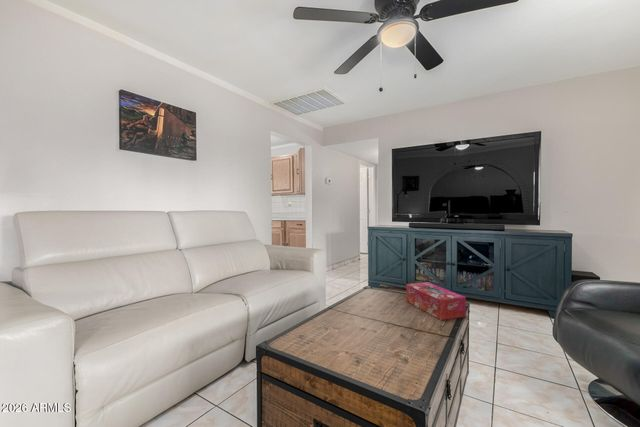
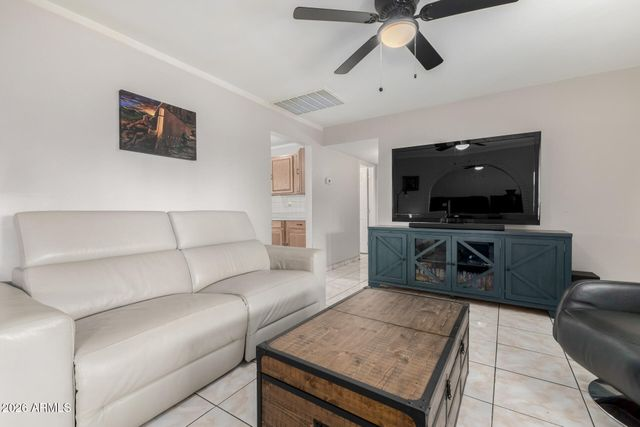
- tissue box [405,281,467,321]
